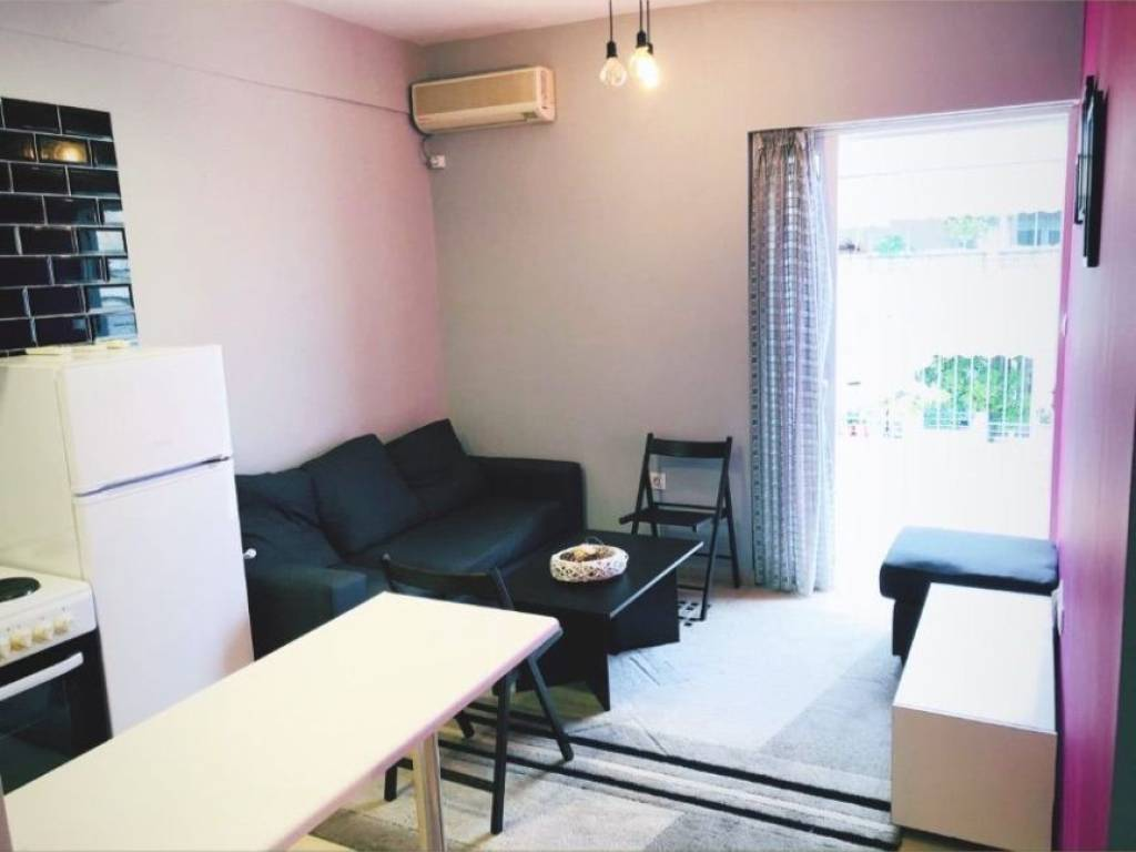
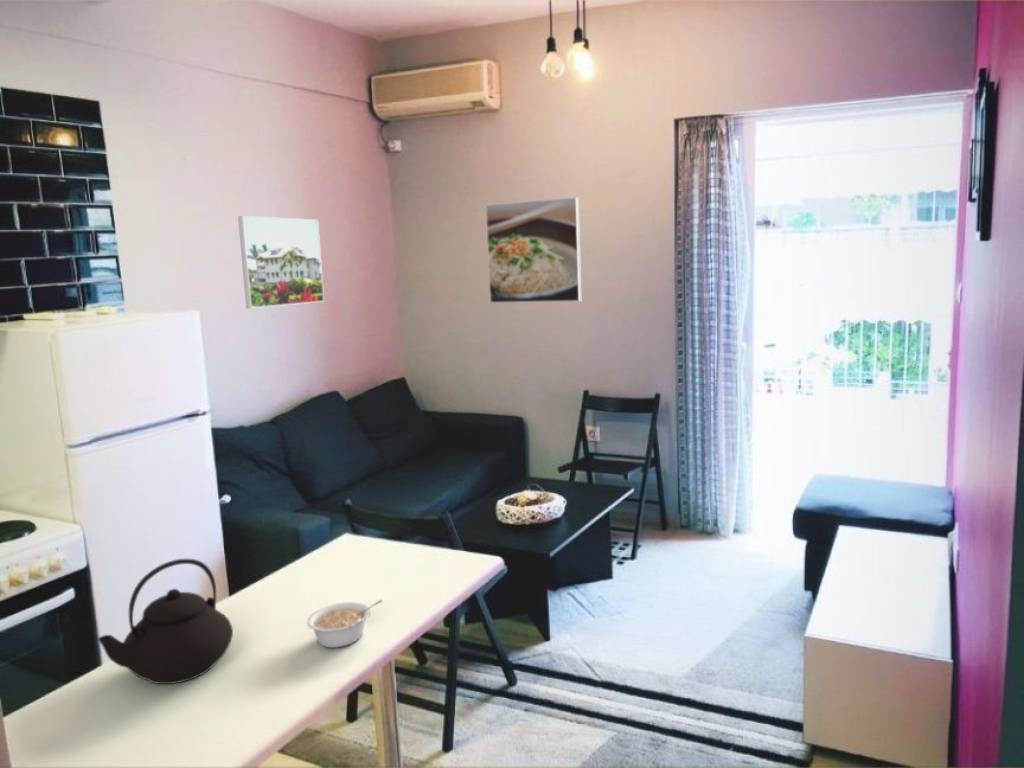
+ teapot [97,558,234,685]
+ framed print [237,215,325,309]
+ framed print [485,197,582,304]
+ legume [306,599,383,649]
